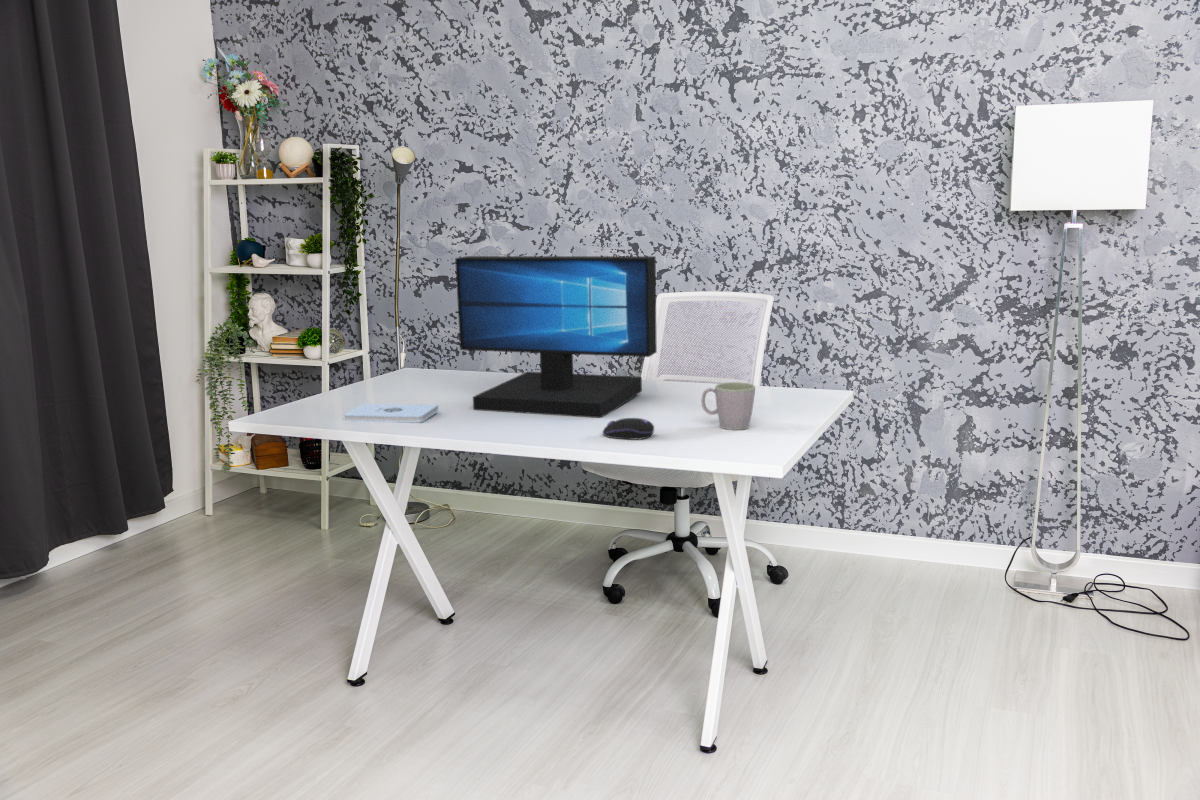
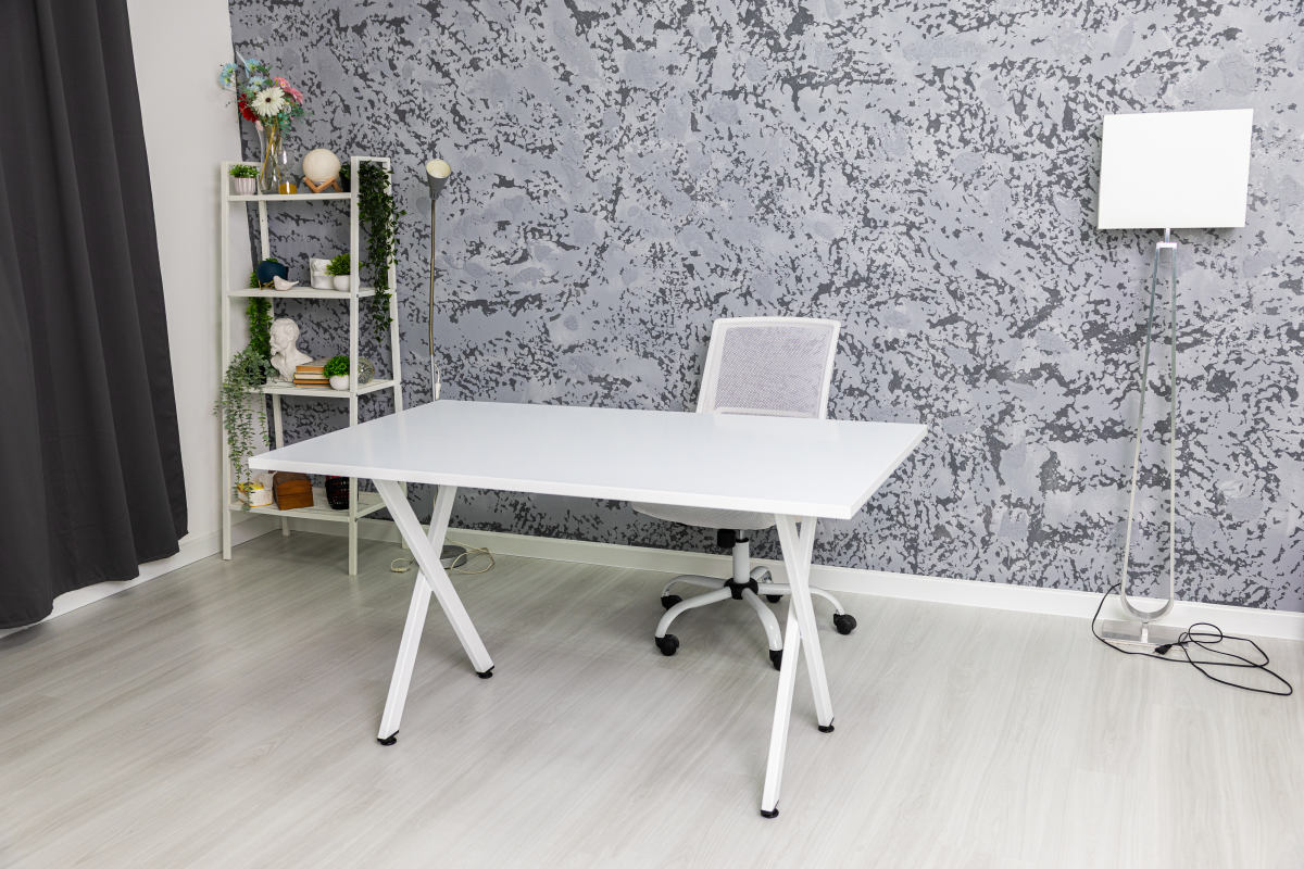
- computer mouse [601,417,655,441]
- monitor [454,255,658,419]
- notepad [343,403,440,424]
- mug [700,381,756,431]
